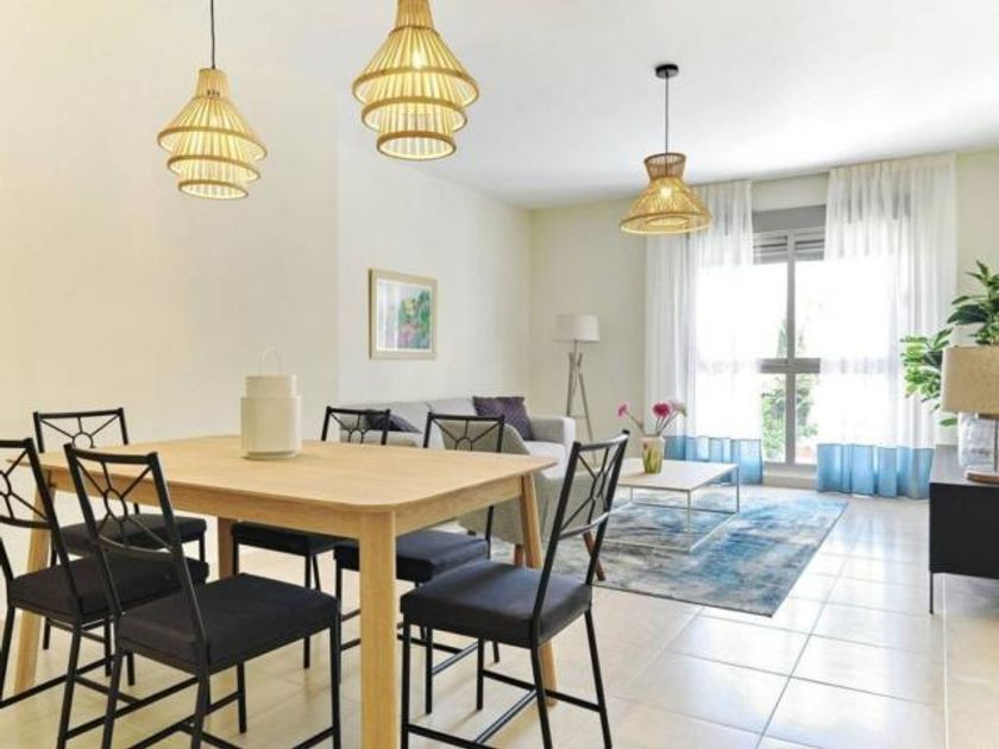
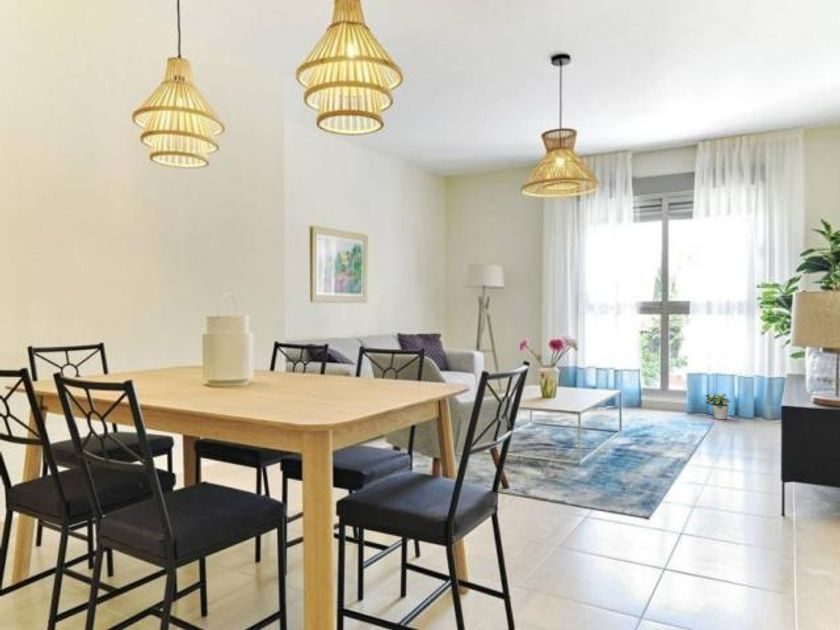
+ potted plant [703,391,732,420]
